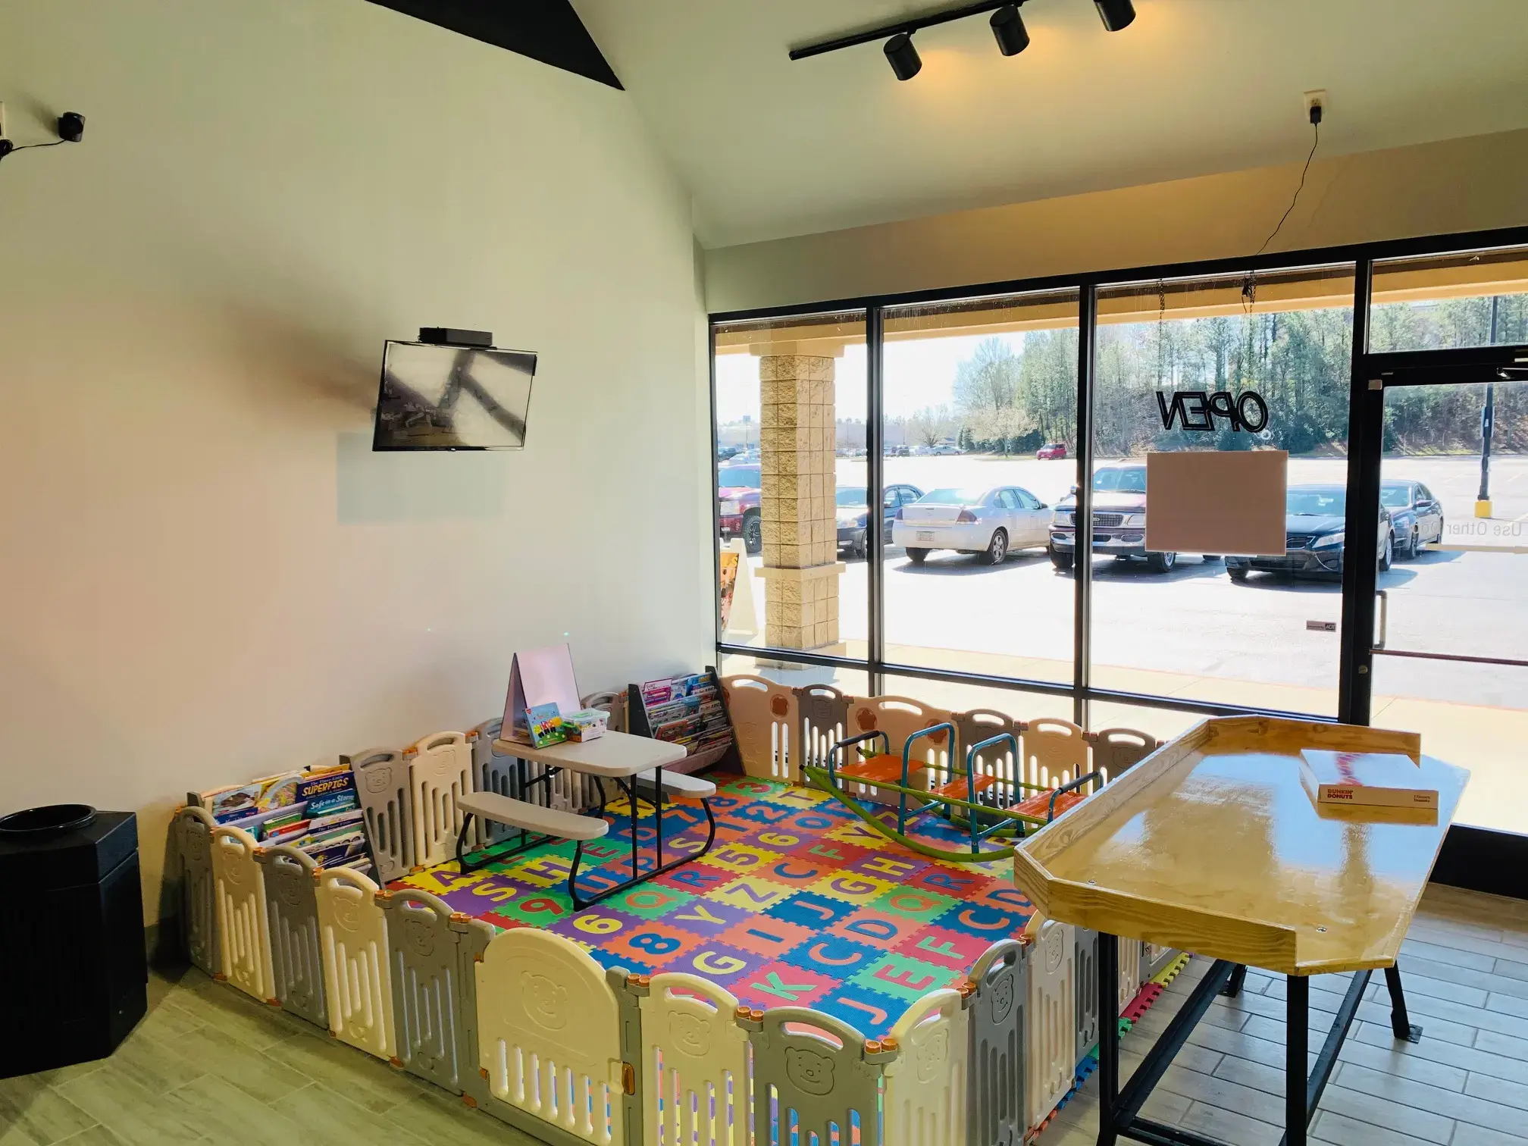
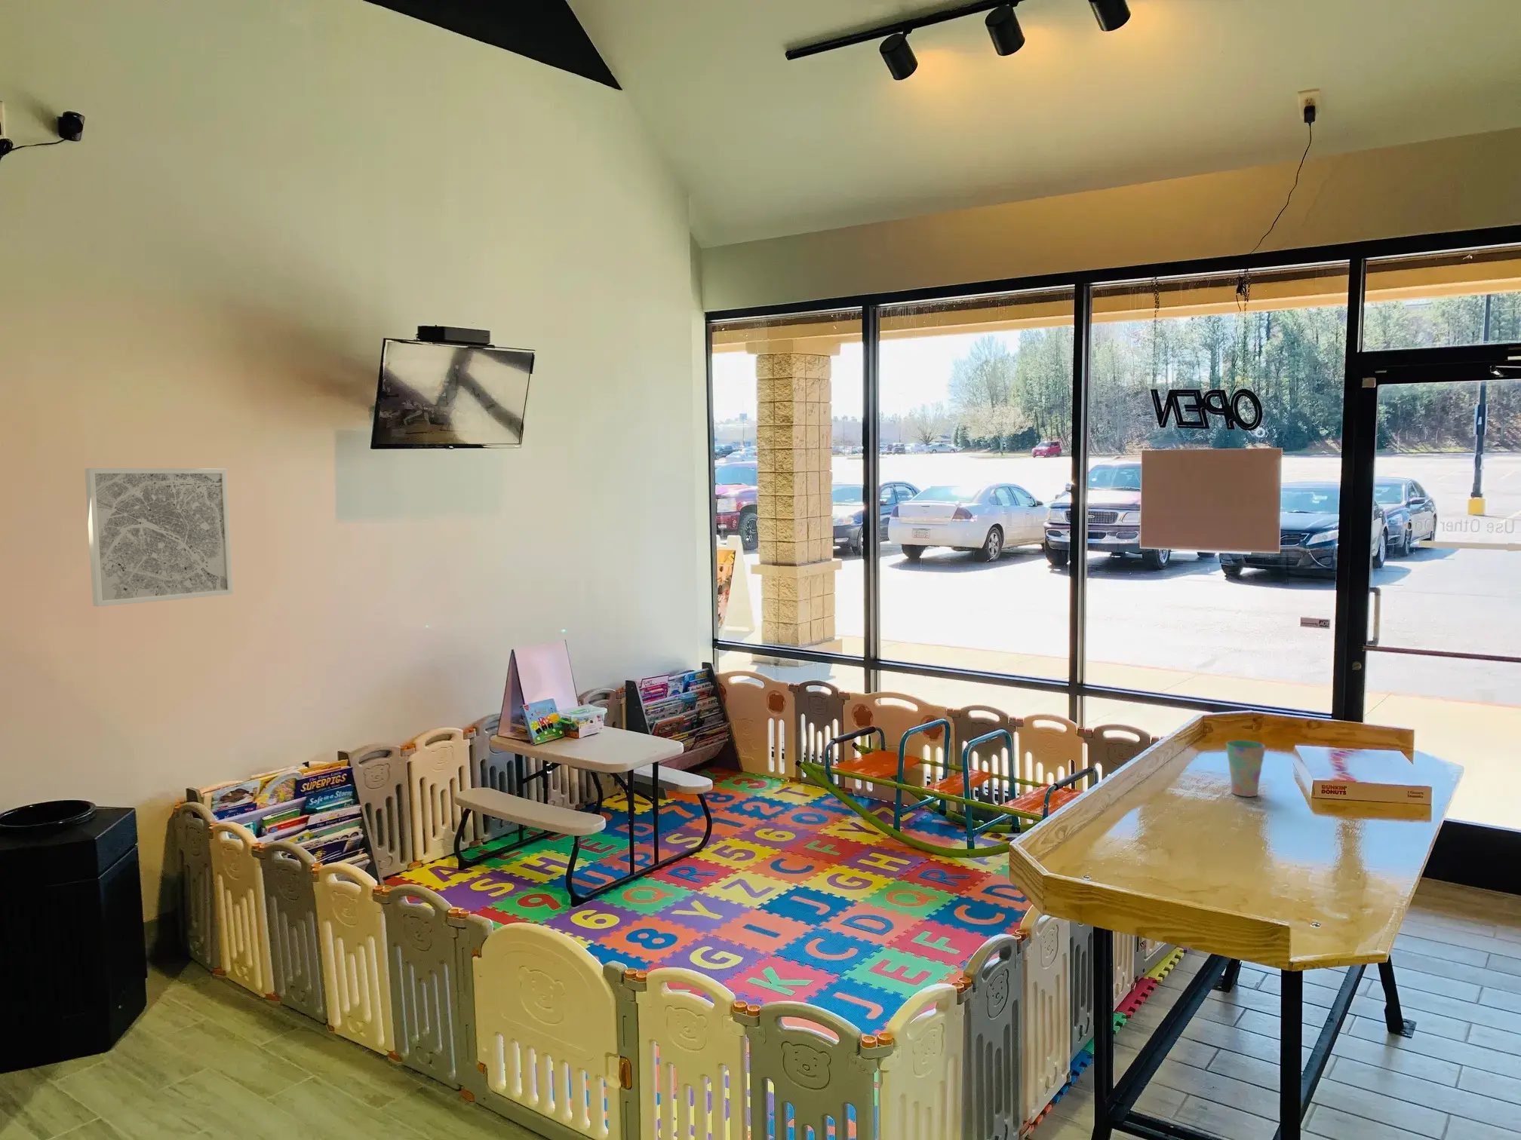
+ wall art [85,467,234,607]
+ cup [1225,740,1266,798]
